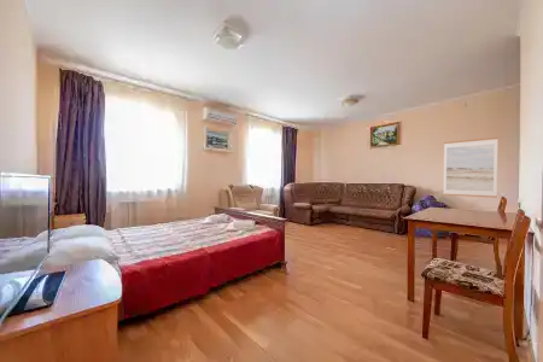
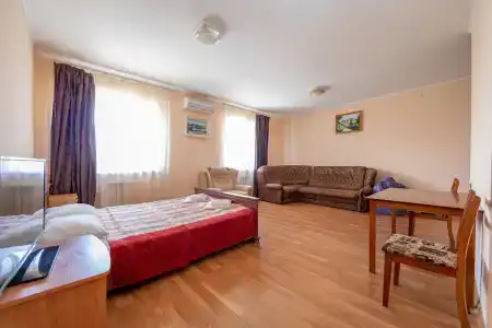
- wall art [443,136,500,199]
